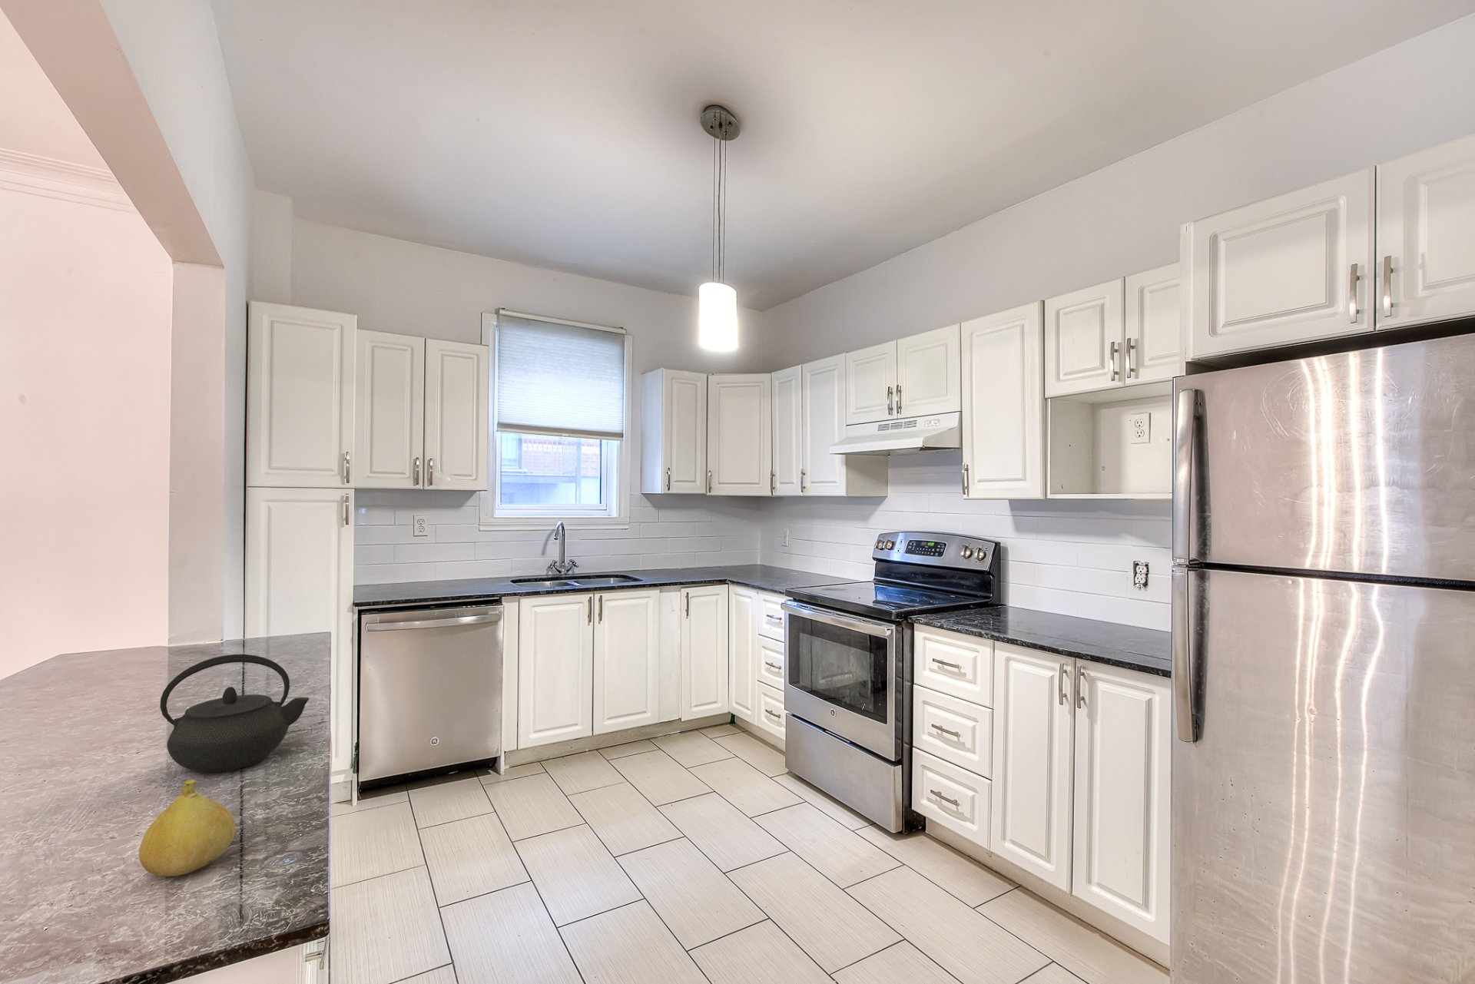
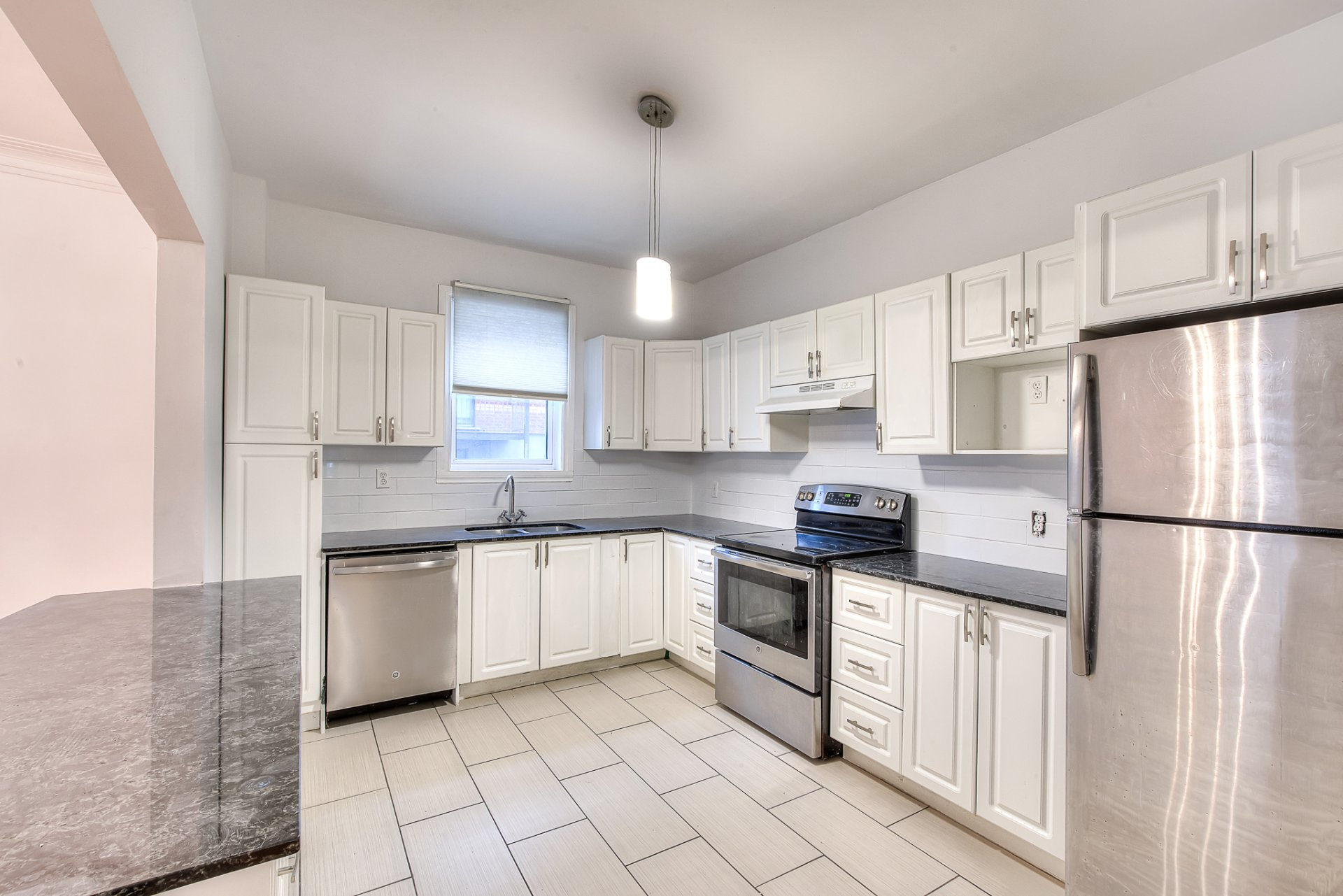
- kettle [159,653,311,773]
- fruit [138,779,236,877]
